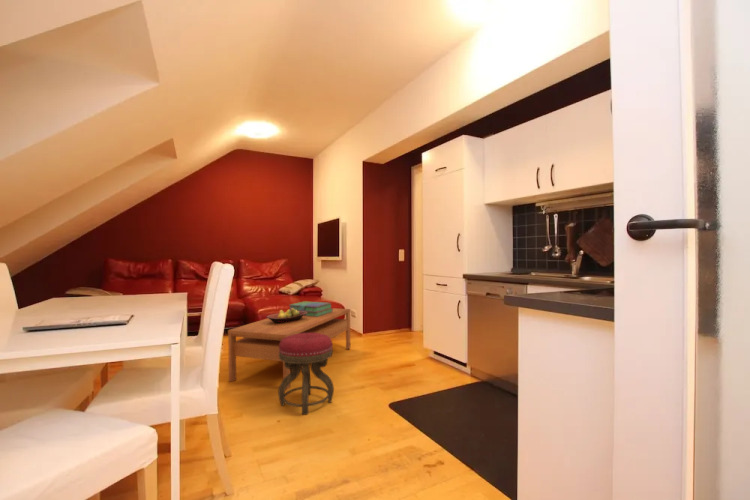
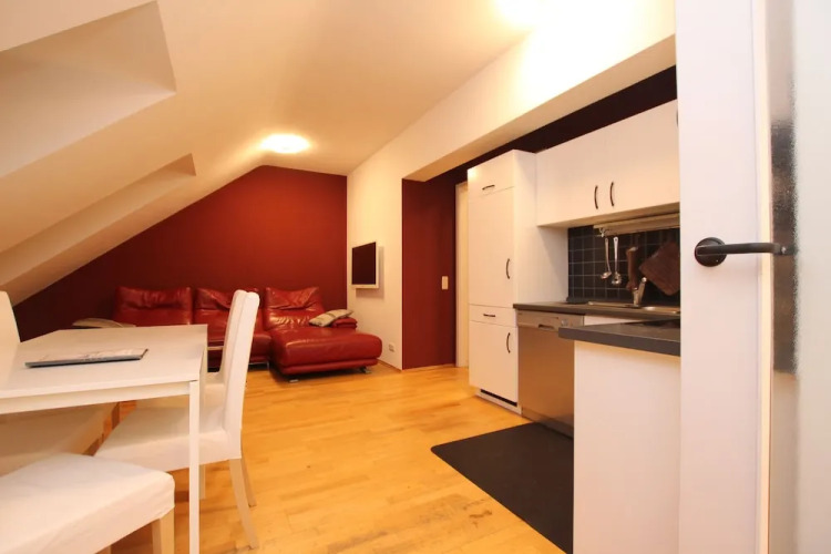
- stack of books [289,300,333,317]
- fruit bowl [266,308,307,324]
- coffee table [227,307,351,391]
- stool [277,333,335,416]
